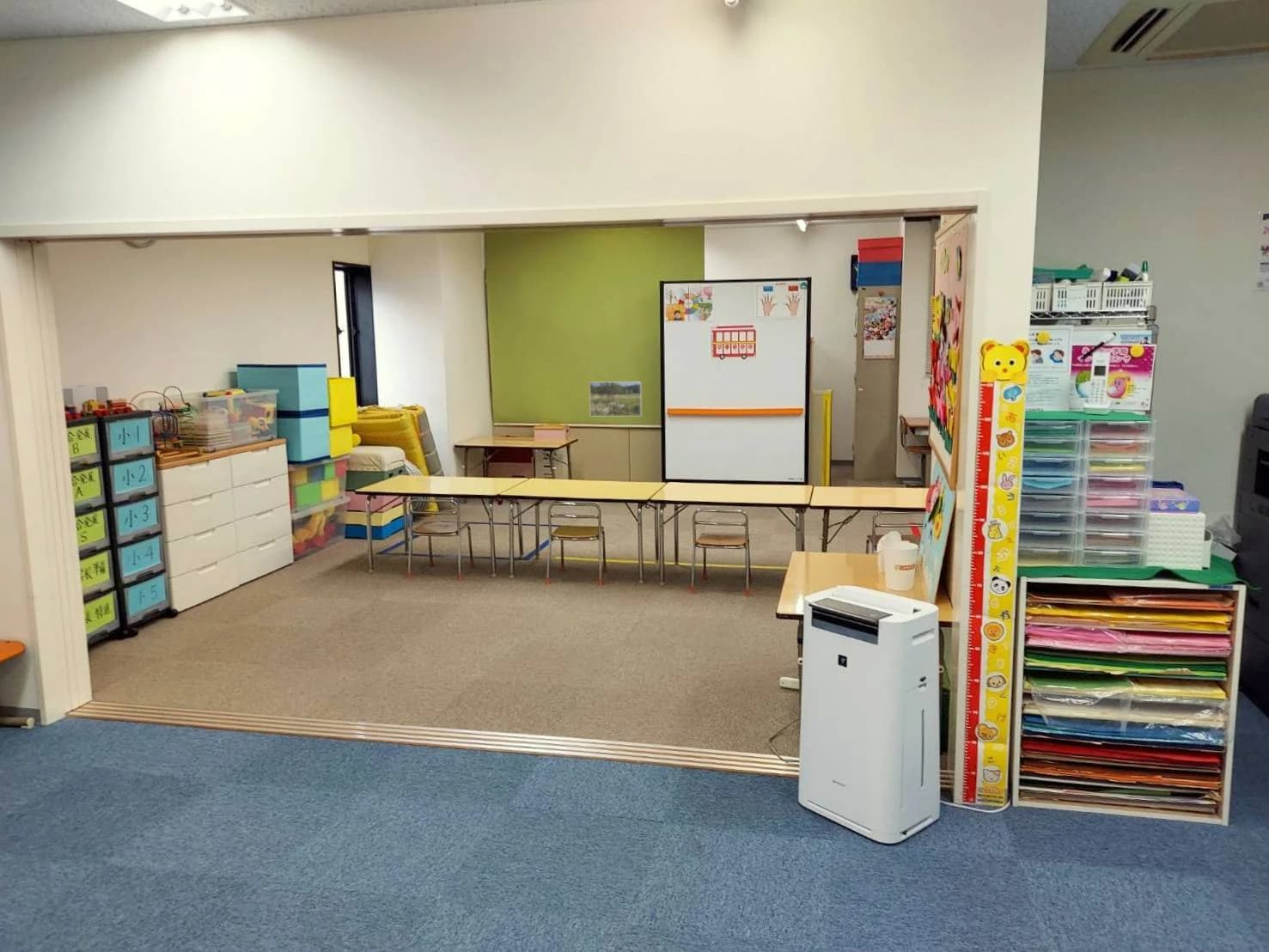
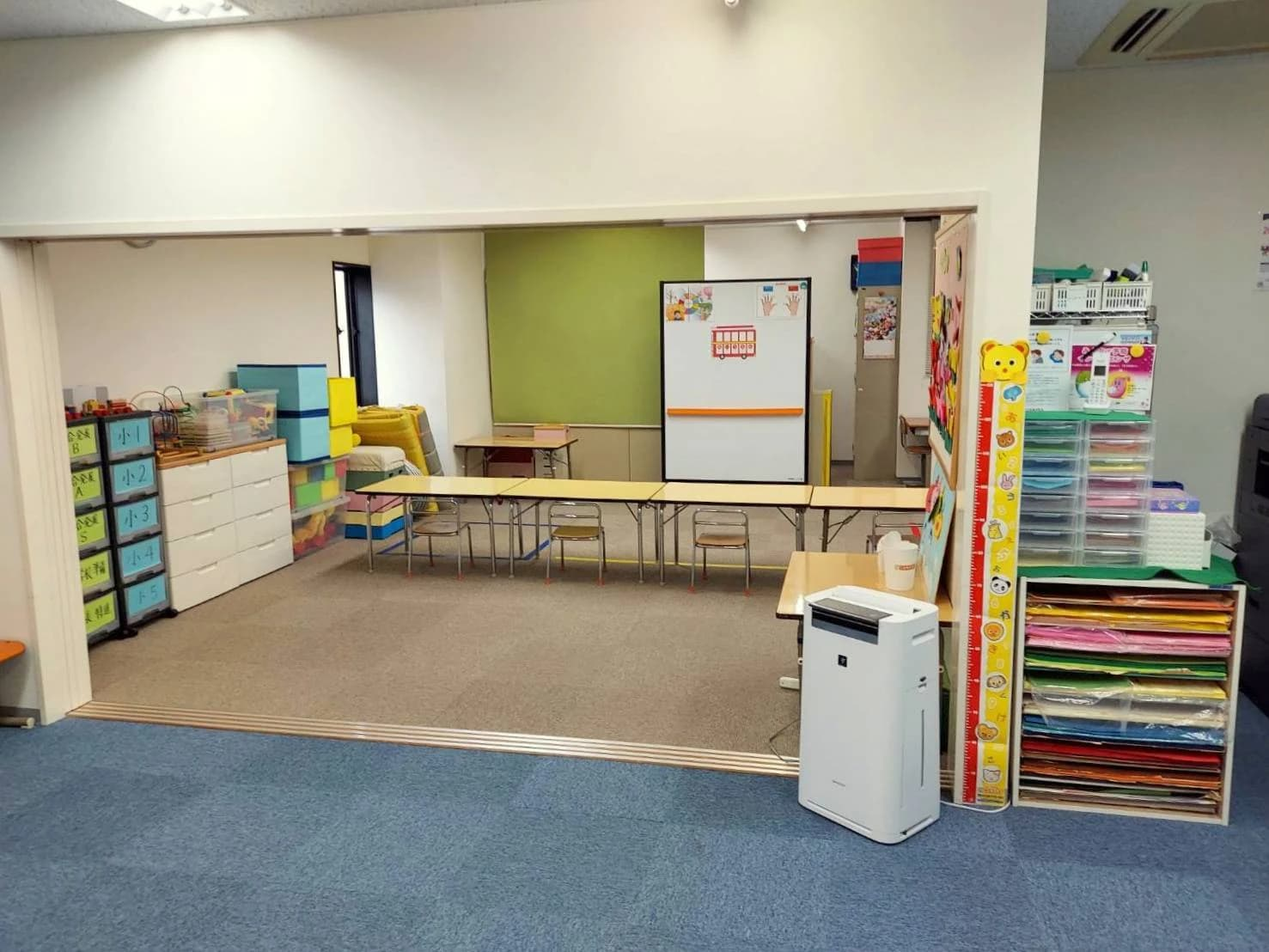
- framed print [589,381,643,417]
